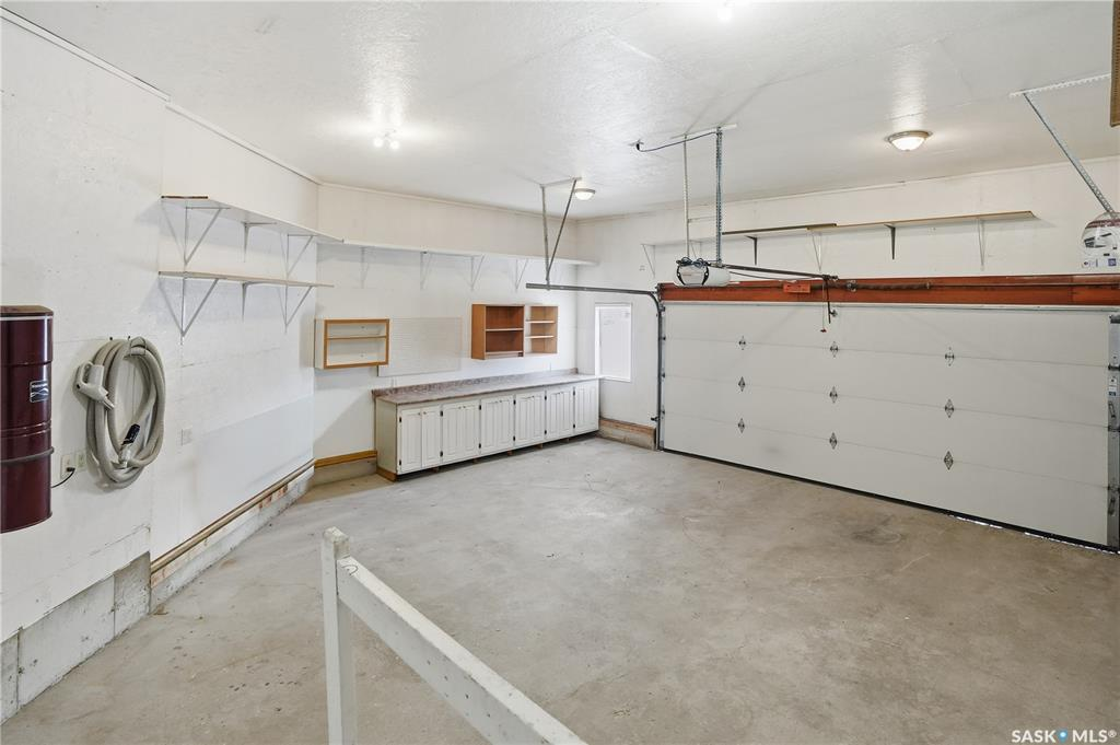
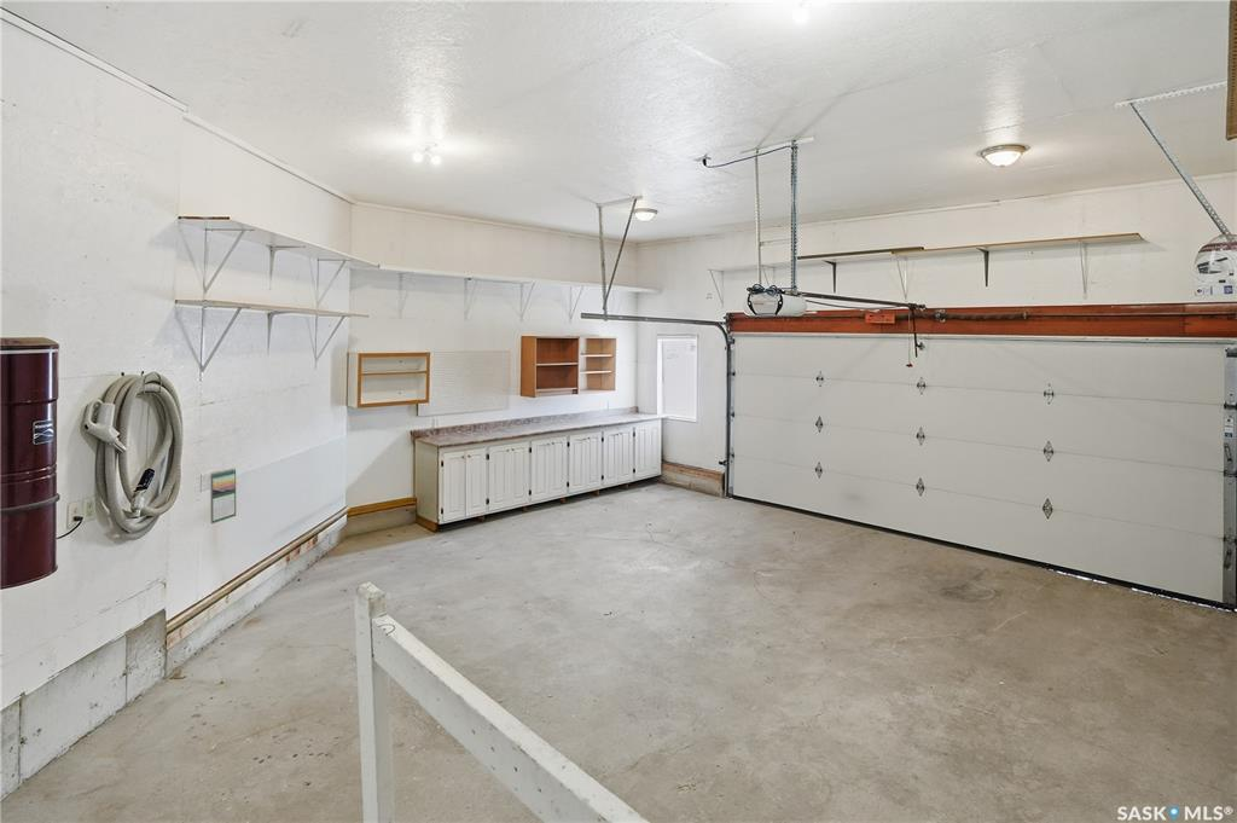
+ calendar [209,468,237,524]
